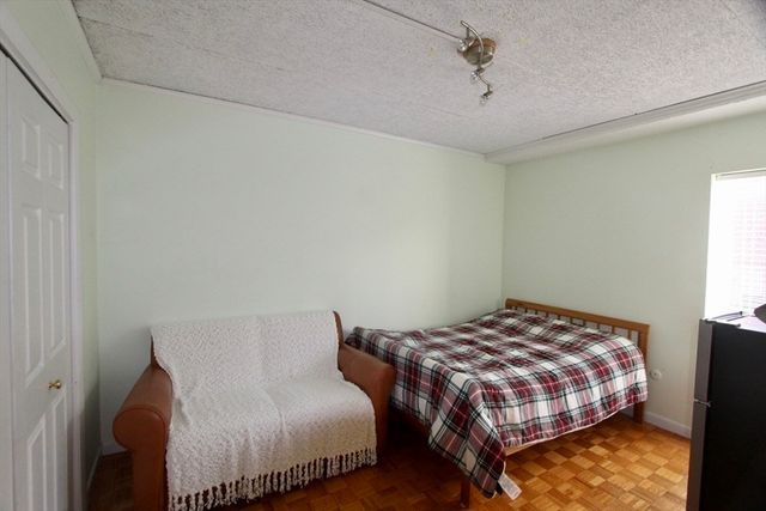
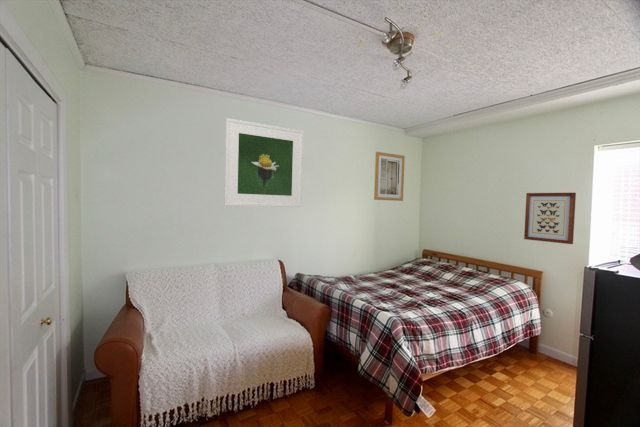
+ wall art [373,151,406,202]
+ wall art [523,192,577,245]
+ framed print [223,117,304,208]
